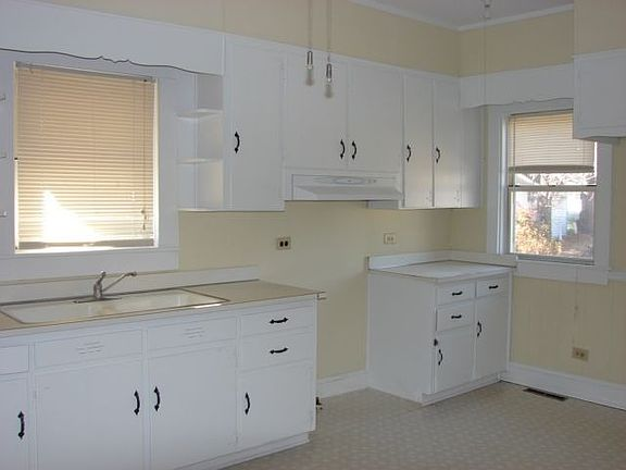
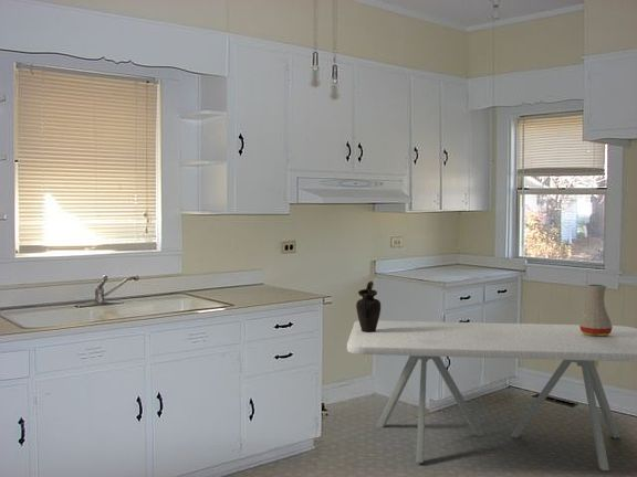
+ vase [578,284,613,337]
+ ceramic pitcher [355,280,382,332]
+ dining table [346,319,637,471]
